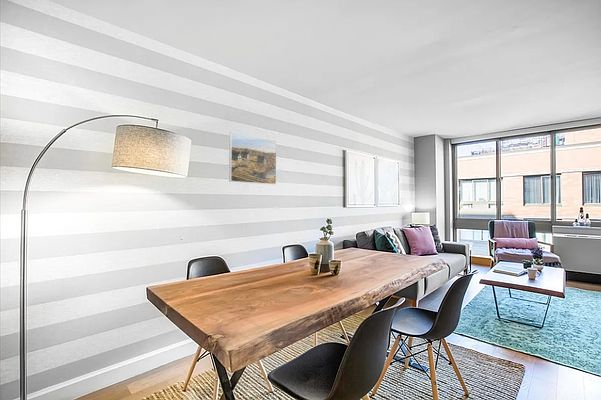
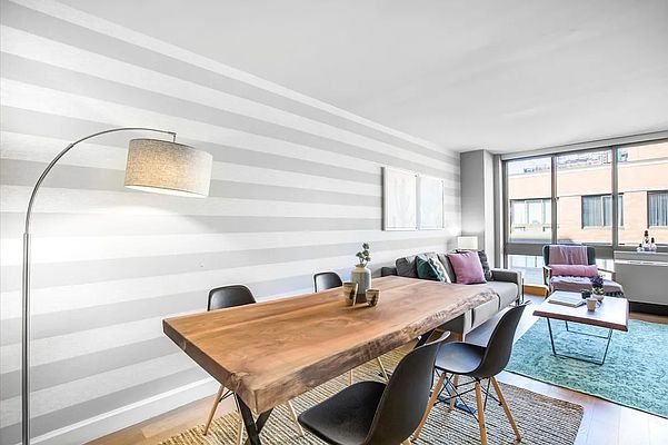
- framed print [228,131,277,185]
